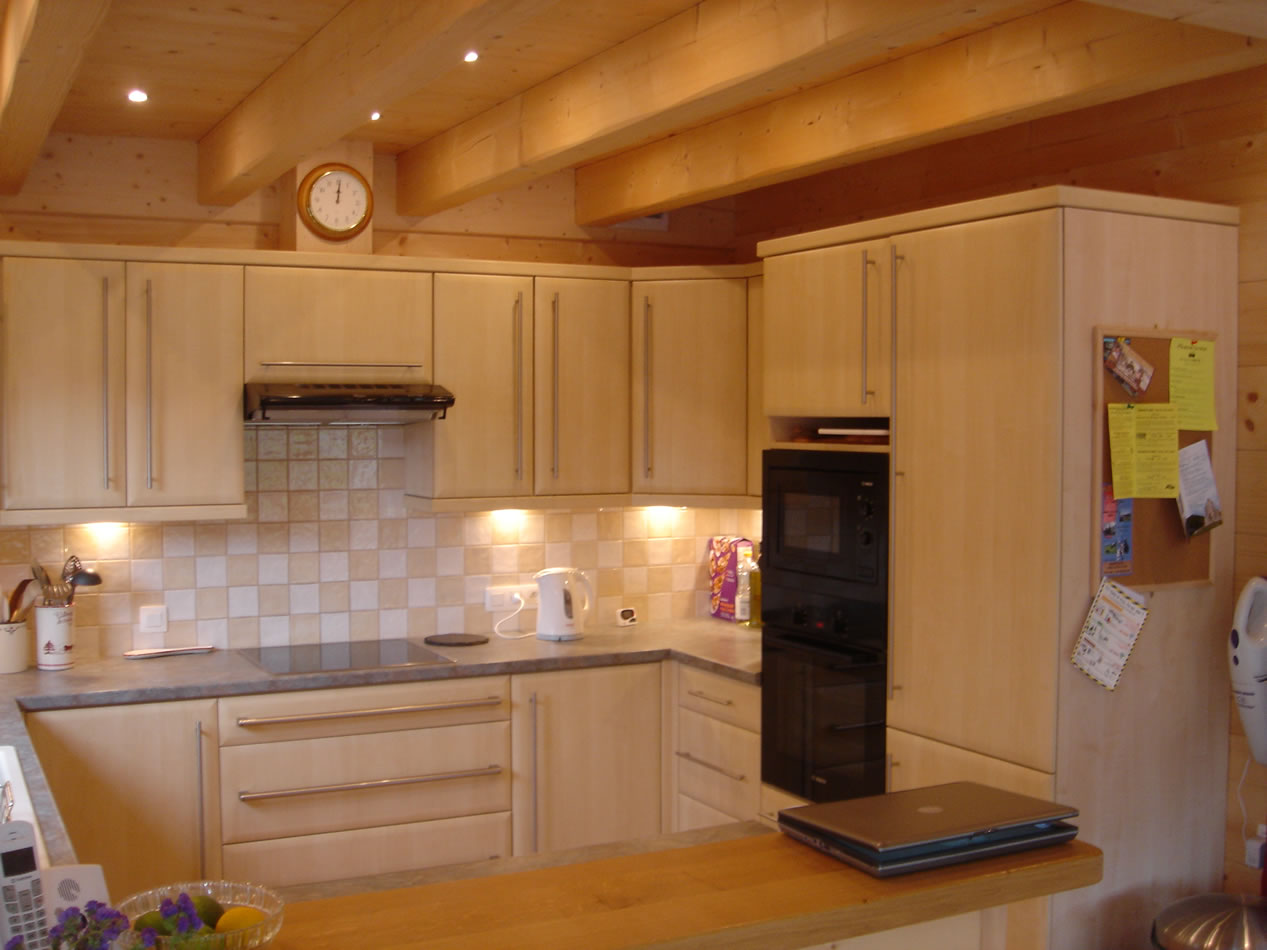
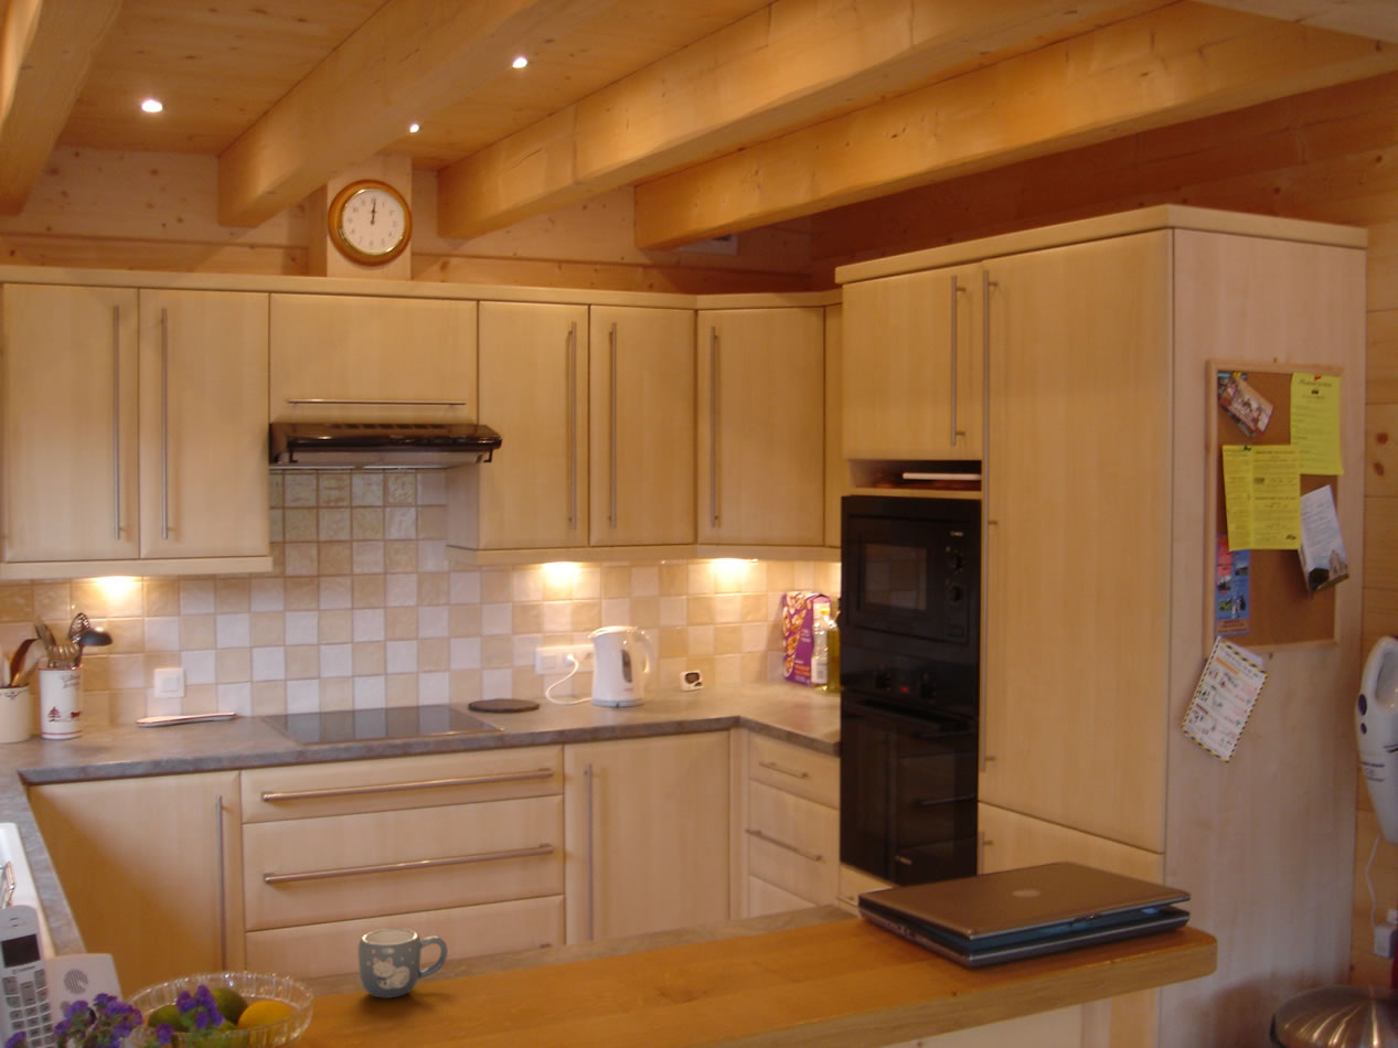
+ mug [356,928,449,999]
